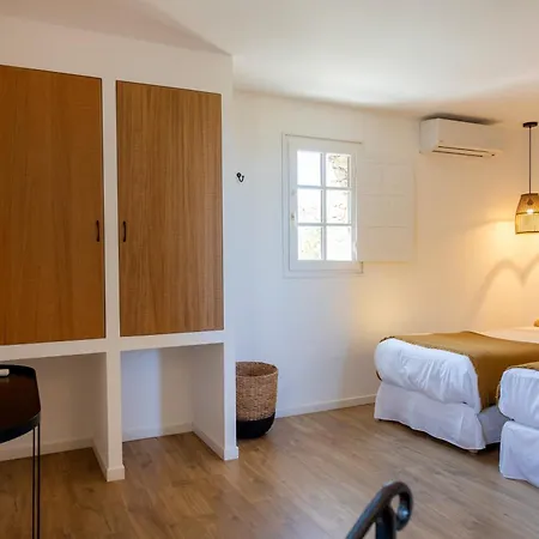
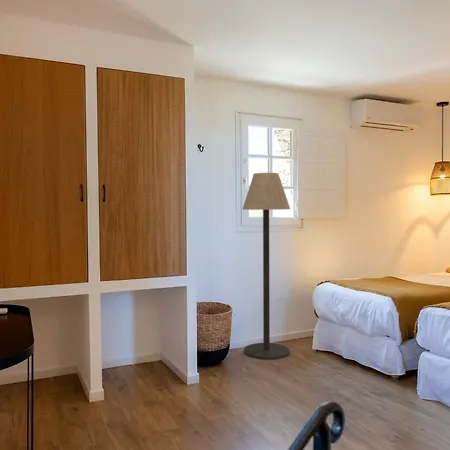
+ floor lamp [242,172,291,360]
